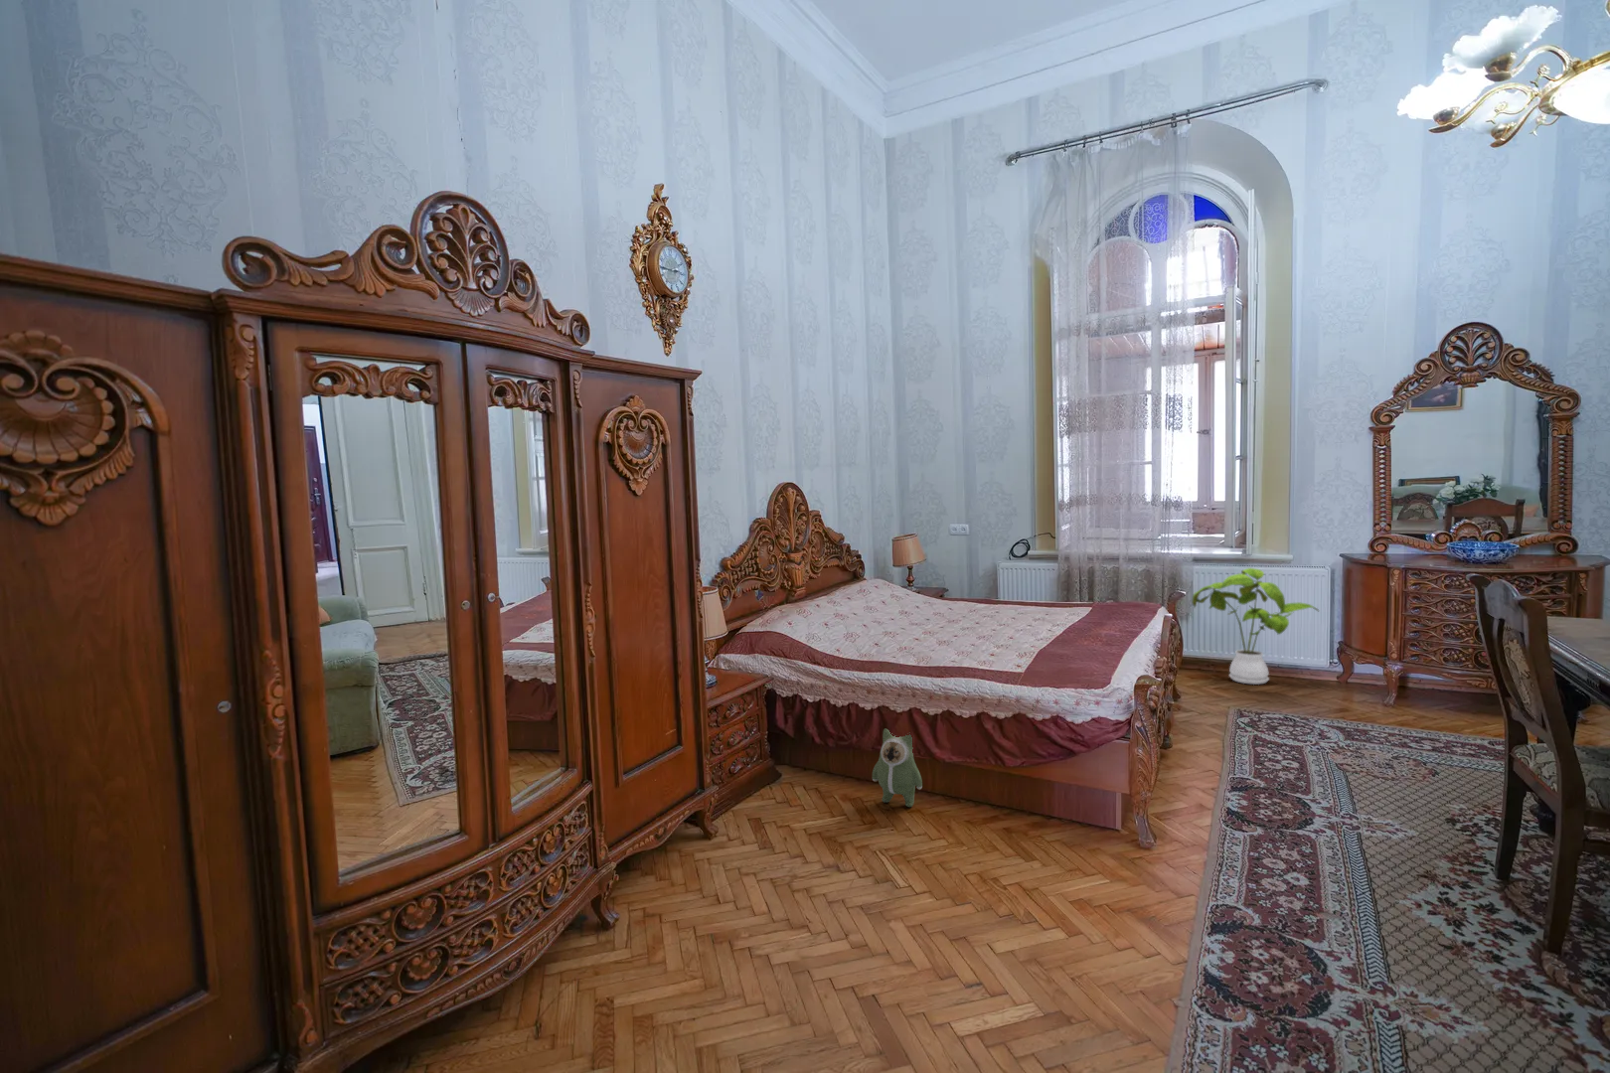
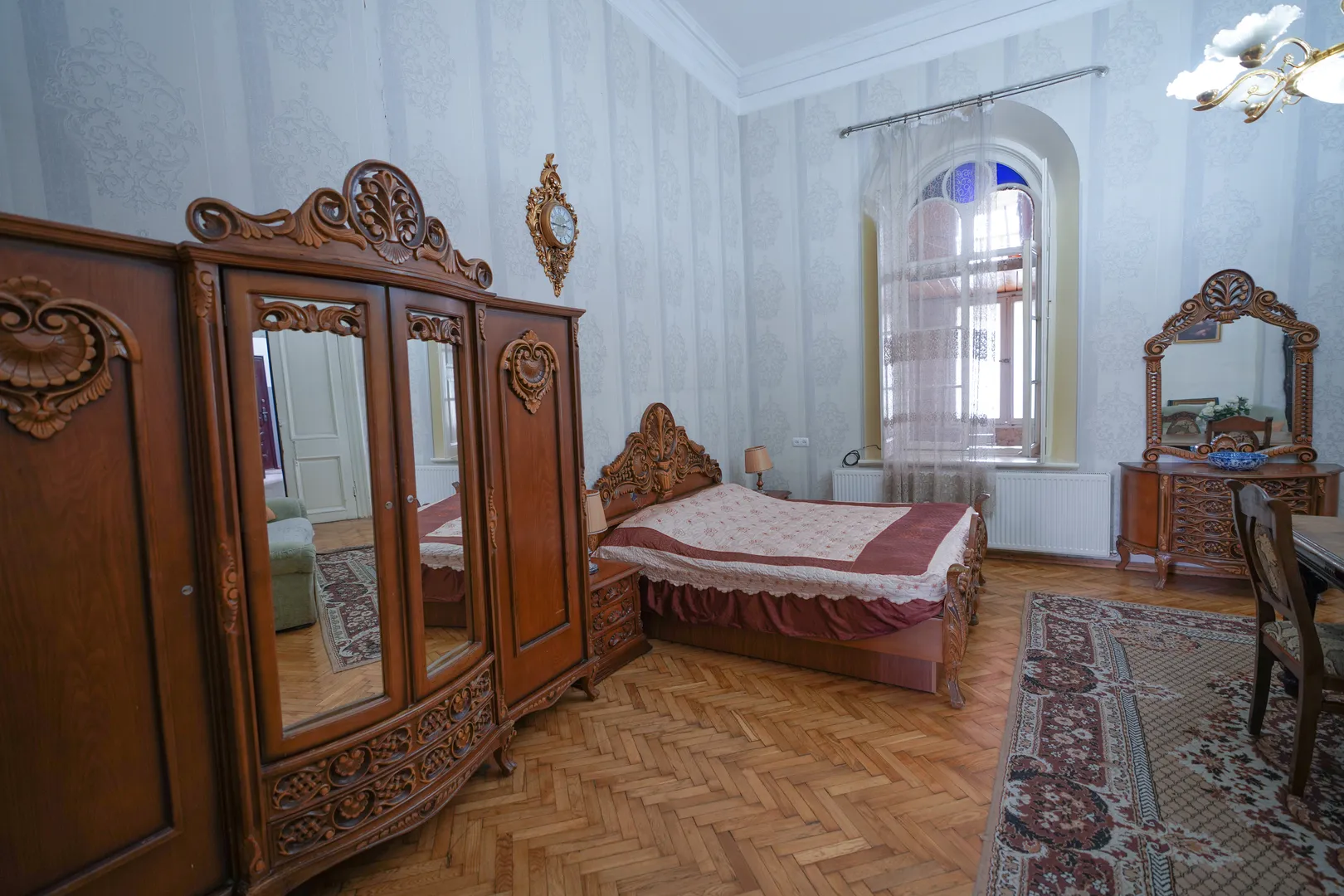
- plush toy [872,728,924,807]
- house plant [1191,568,1321,685]
